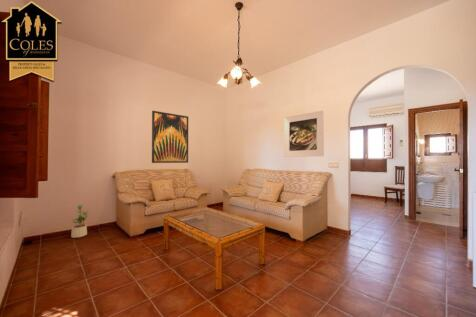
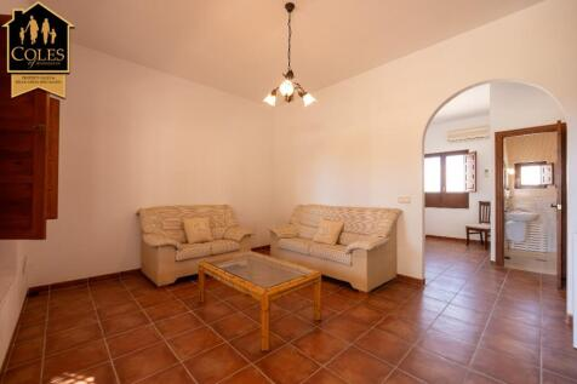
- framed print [283,110,325,158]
- wall art [151,110,189,164]
- potted plant [70,203,90,239]
